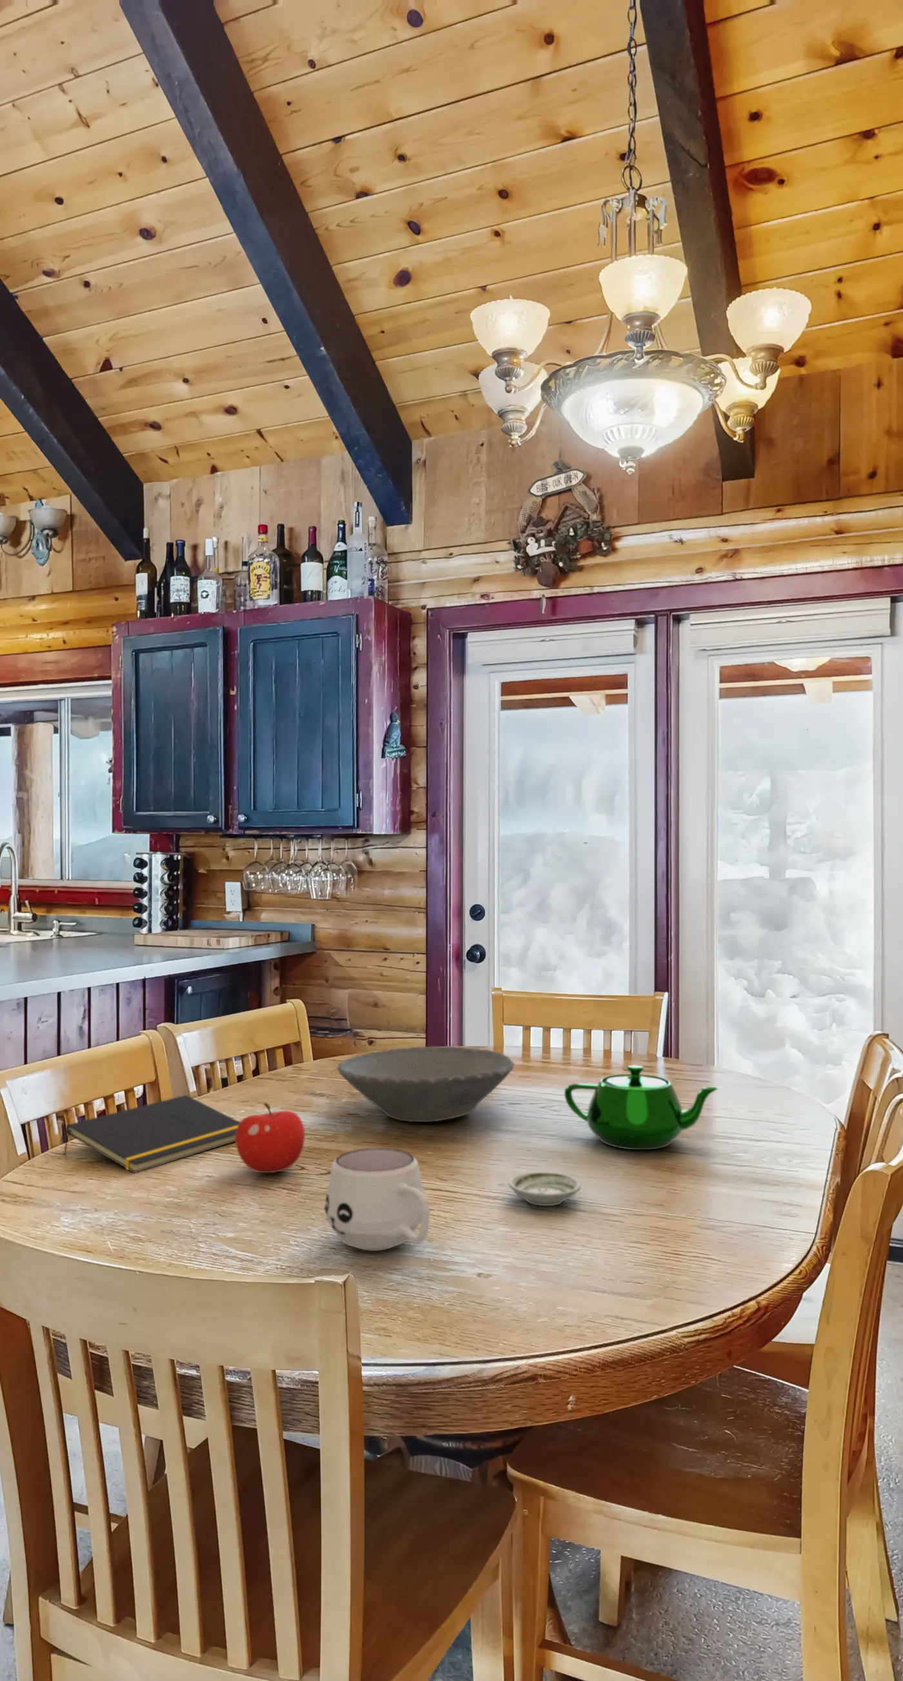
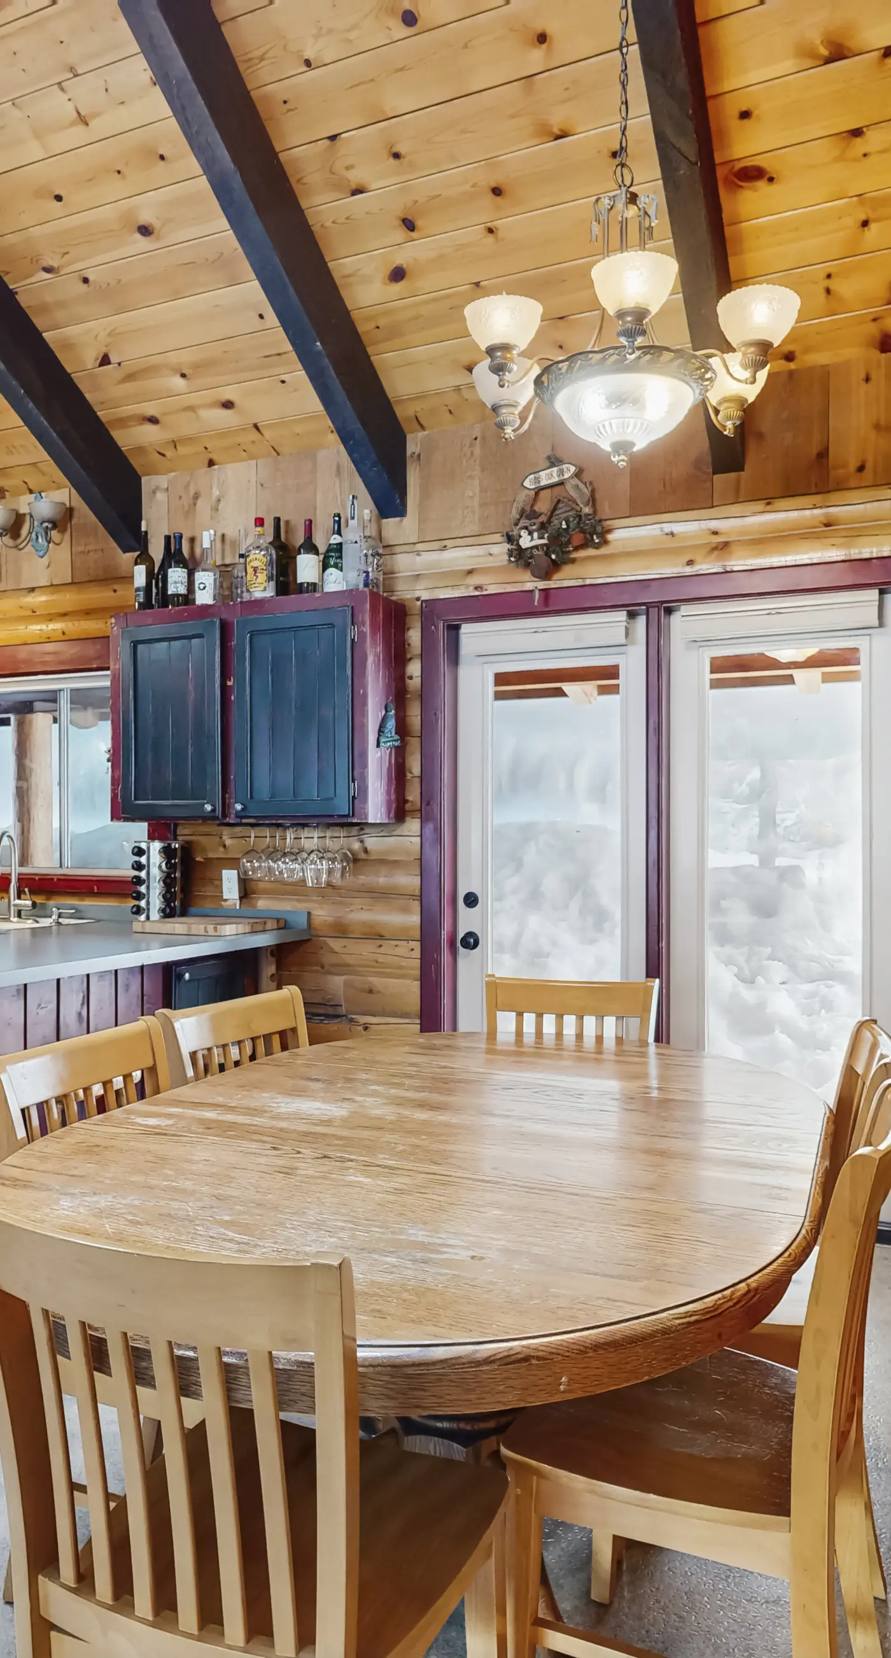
- fruit [235,1102,306,1174]
- bowl [337,1046,515,1123]
- mug [324,1147,430,1252]
- teapot [564,1064,721,1150]
- saucer [507,1171,582,1207]
- notepad [63,1095,240,1174]
